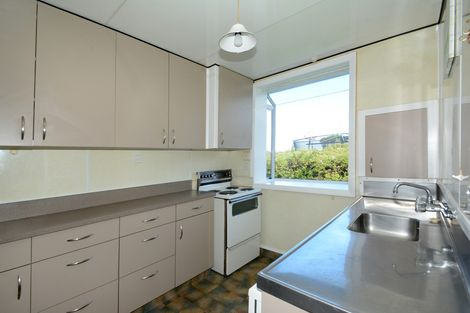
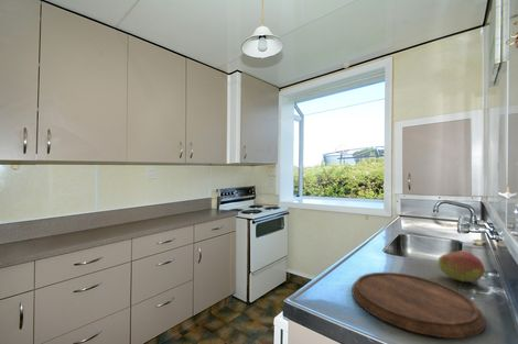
+ cutting board [350,271,486,340]
+ fruit [436,249,488,282]
